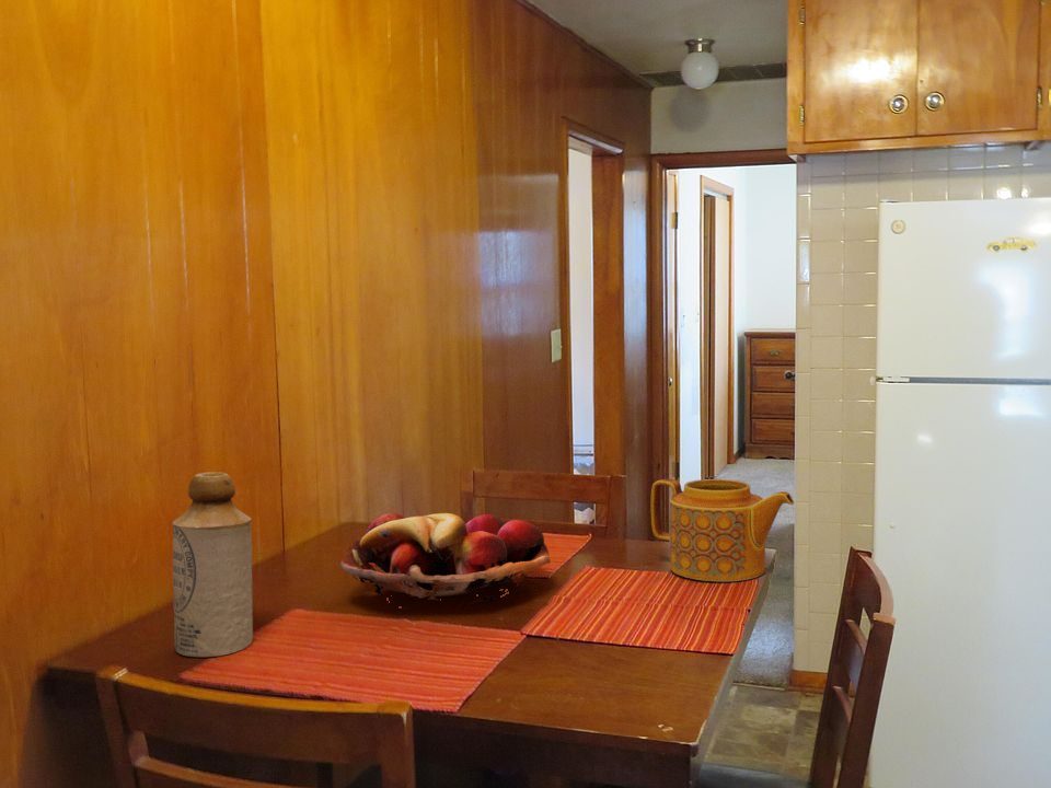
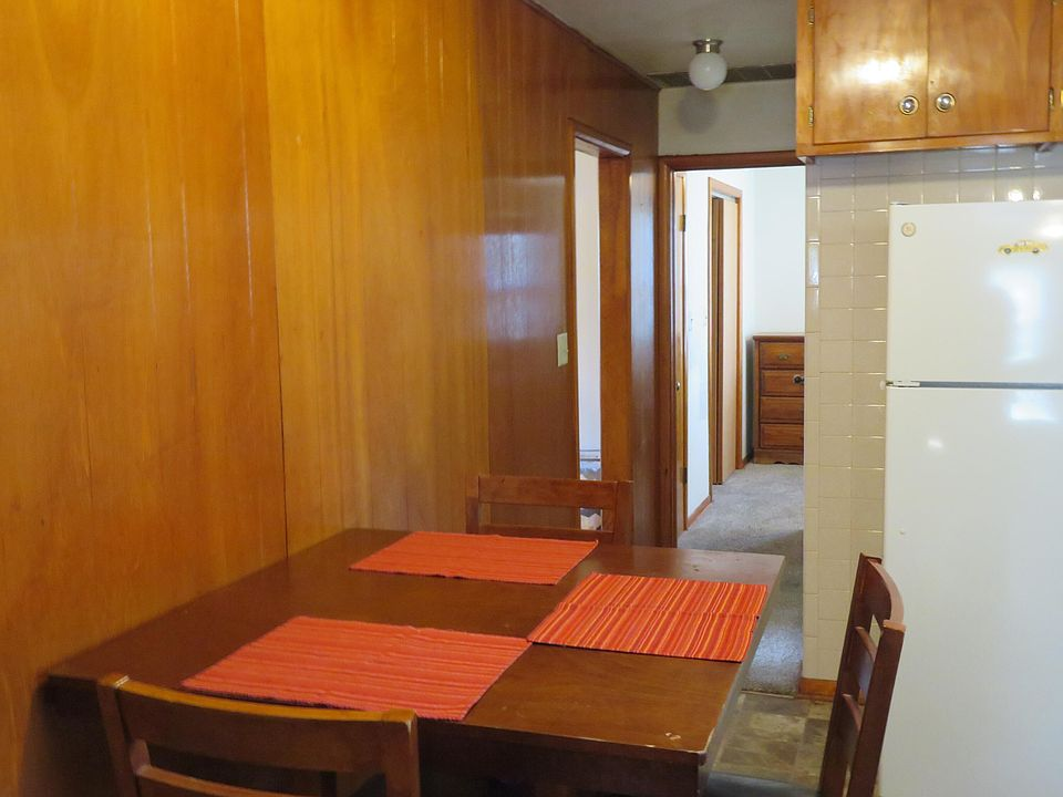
- teapot [650,477,795,582]
- fruit basket [339,512,552,610]
- bottle [172,472,254,658]
